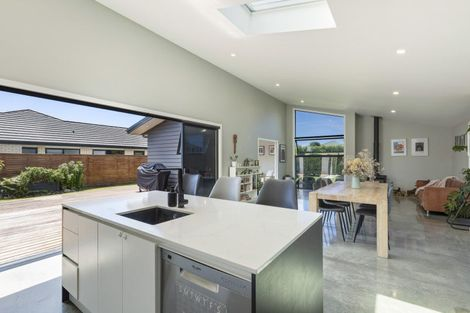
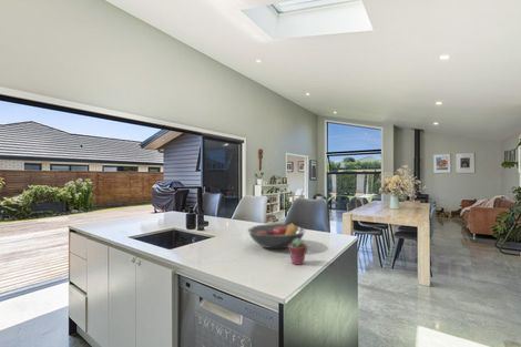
+ fruit bowl [247,222,307,249]
+ potted succulent [287,238,308,266]
